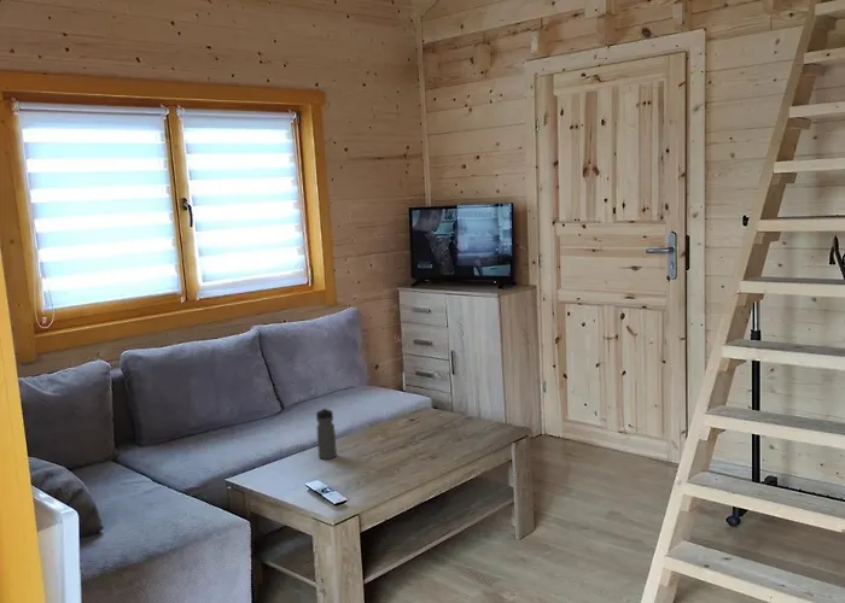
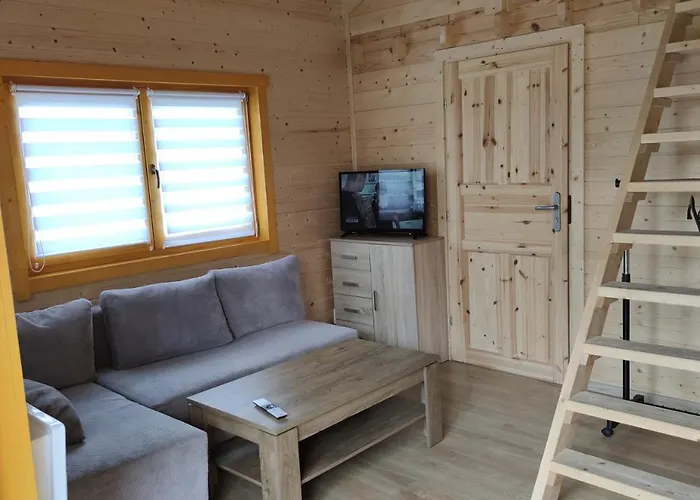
- water bottle [315,406,338,461]
